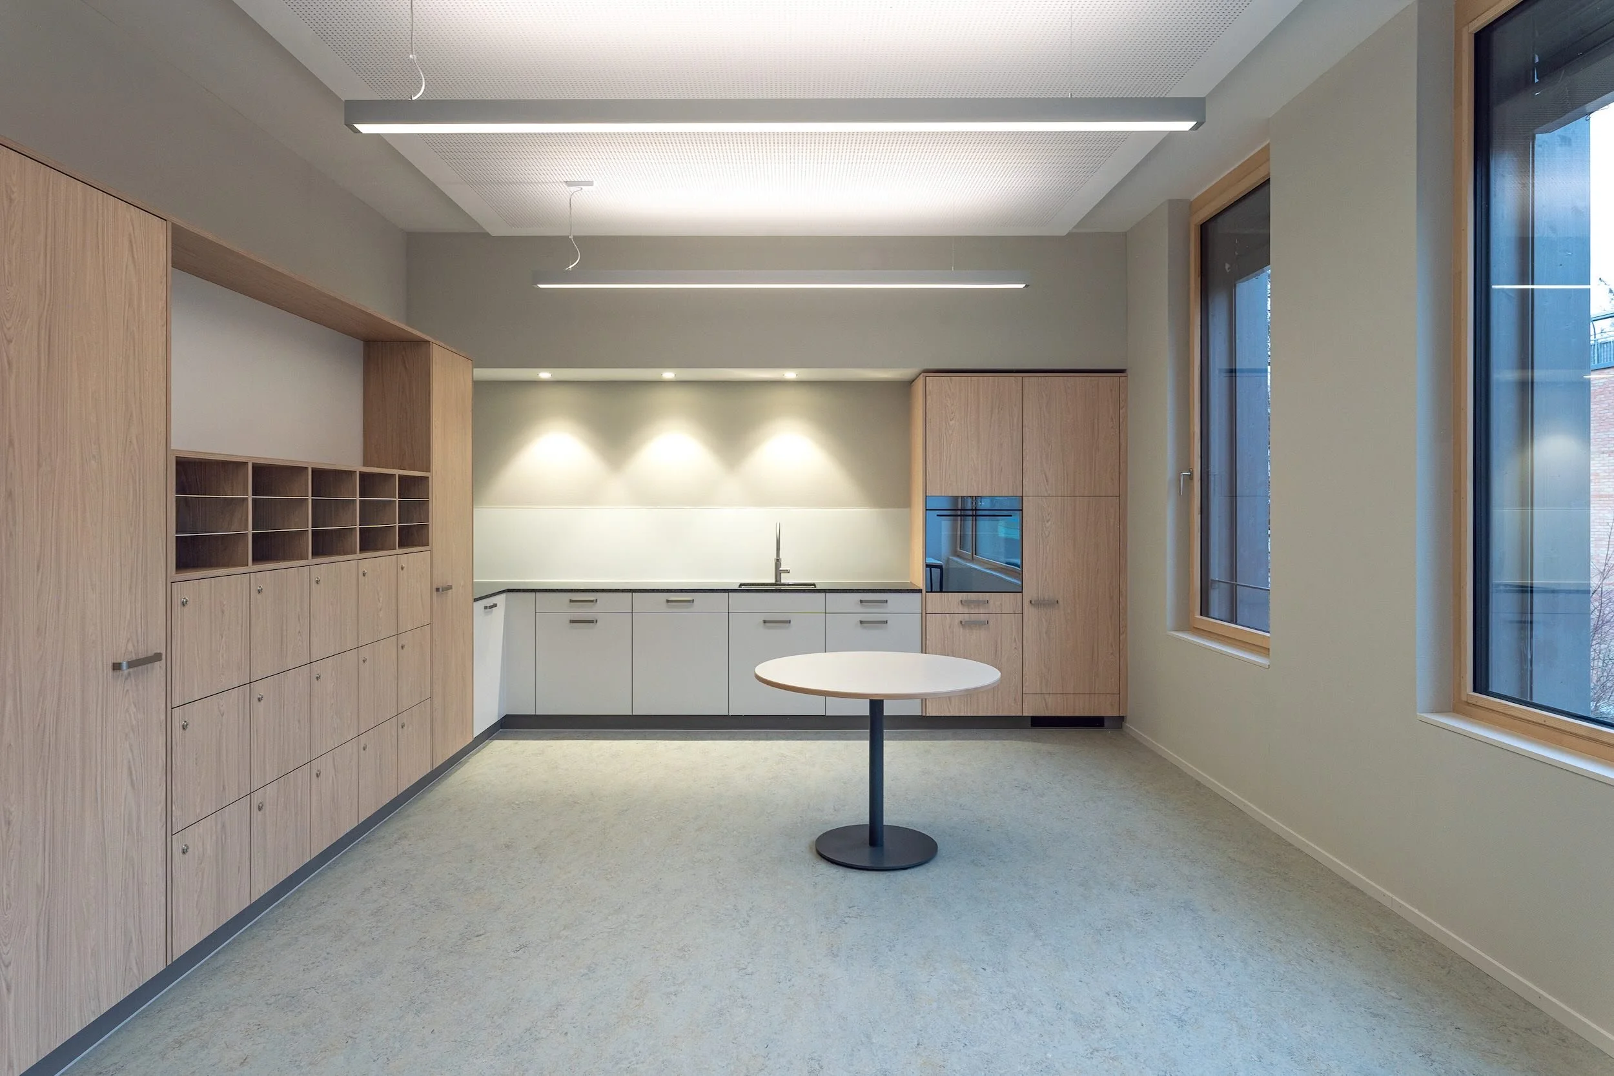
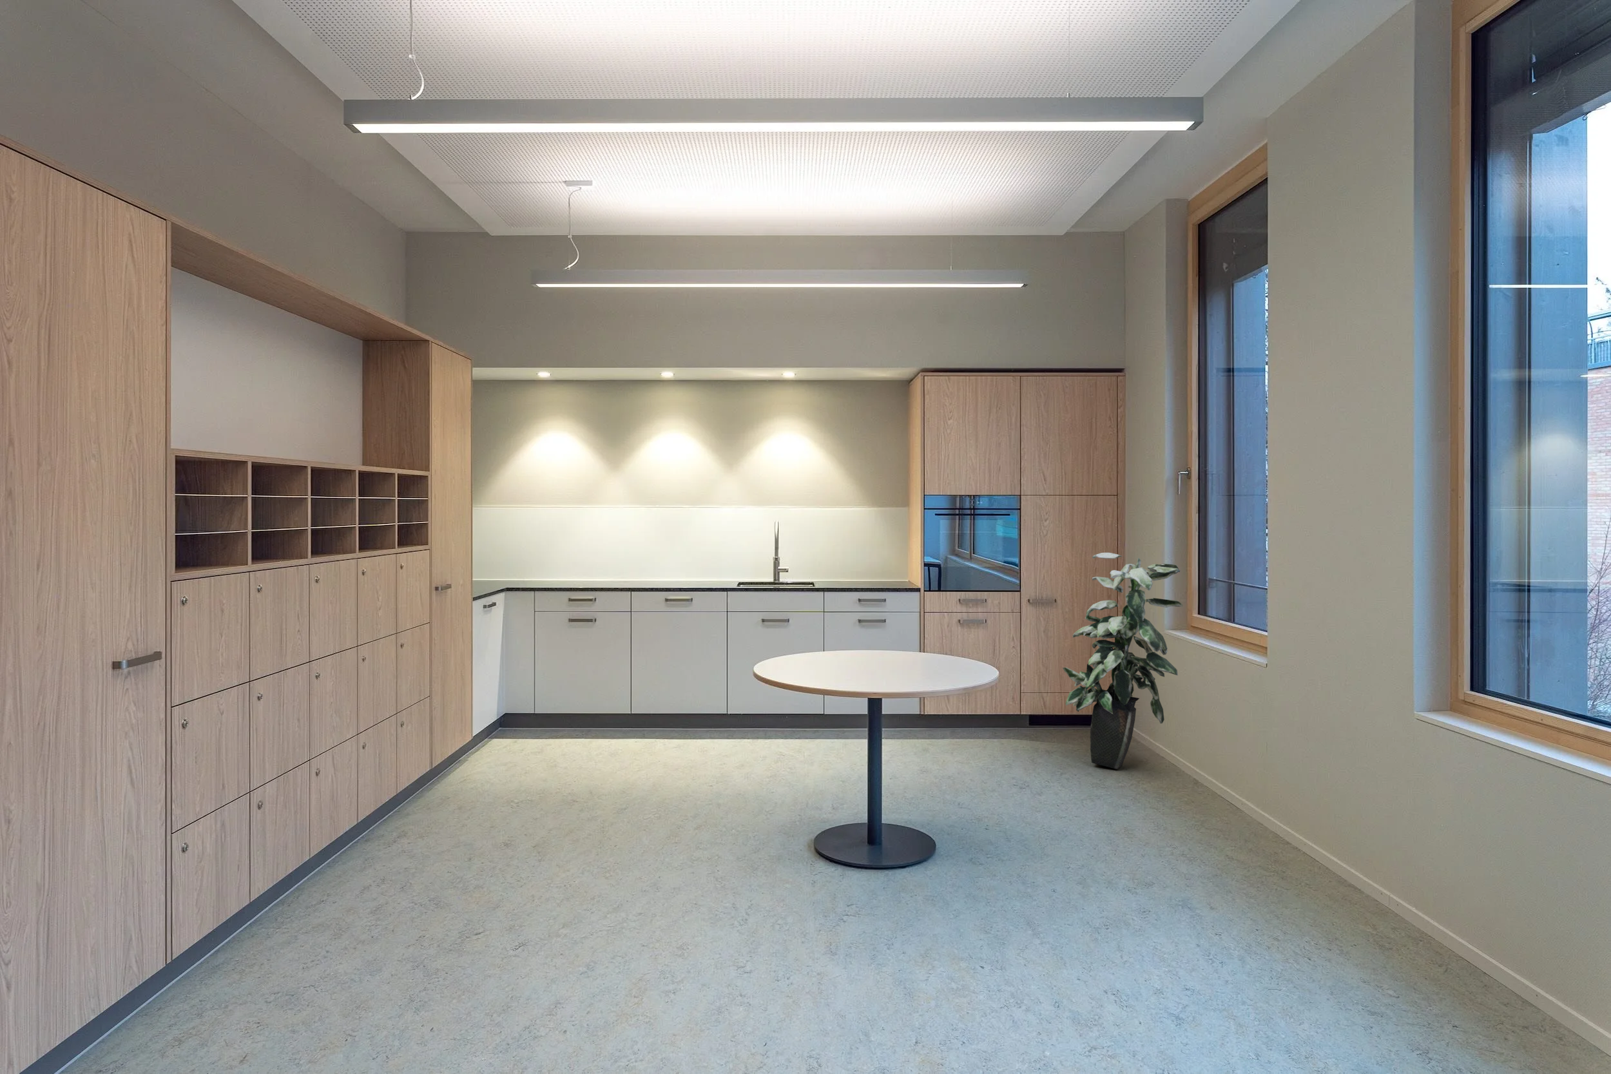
+ indoor plant [1062,553,1183,770]
